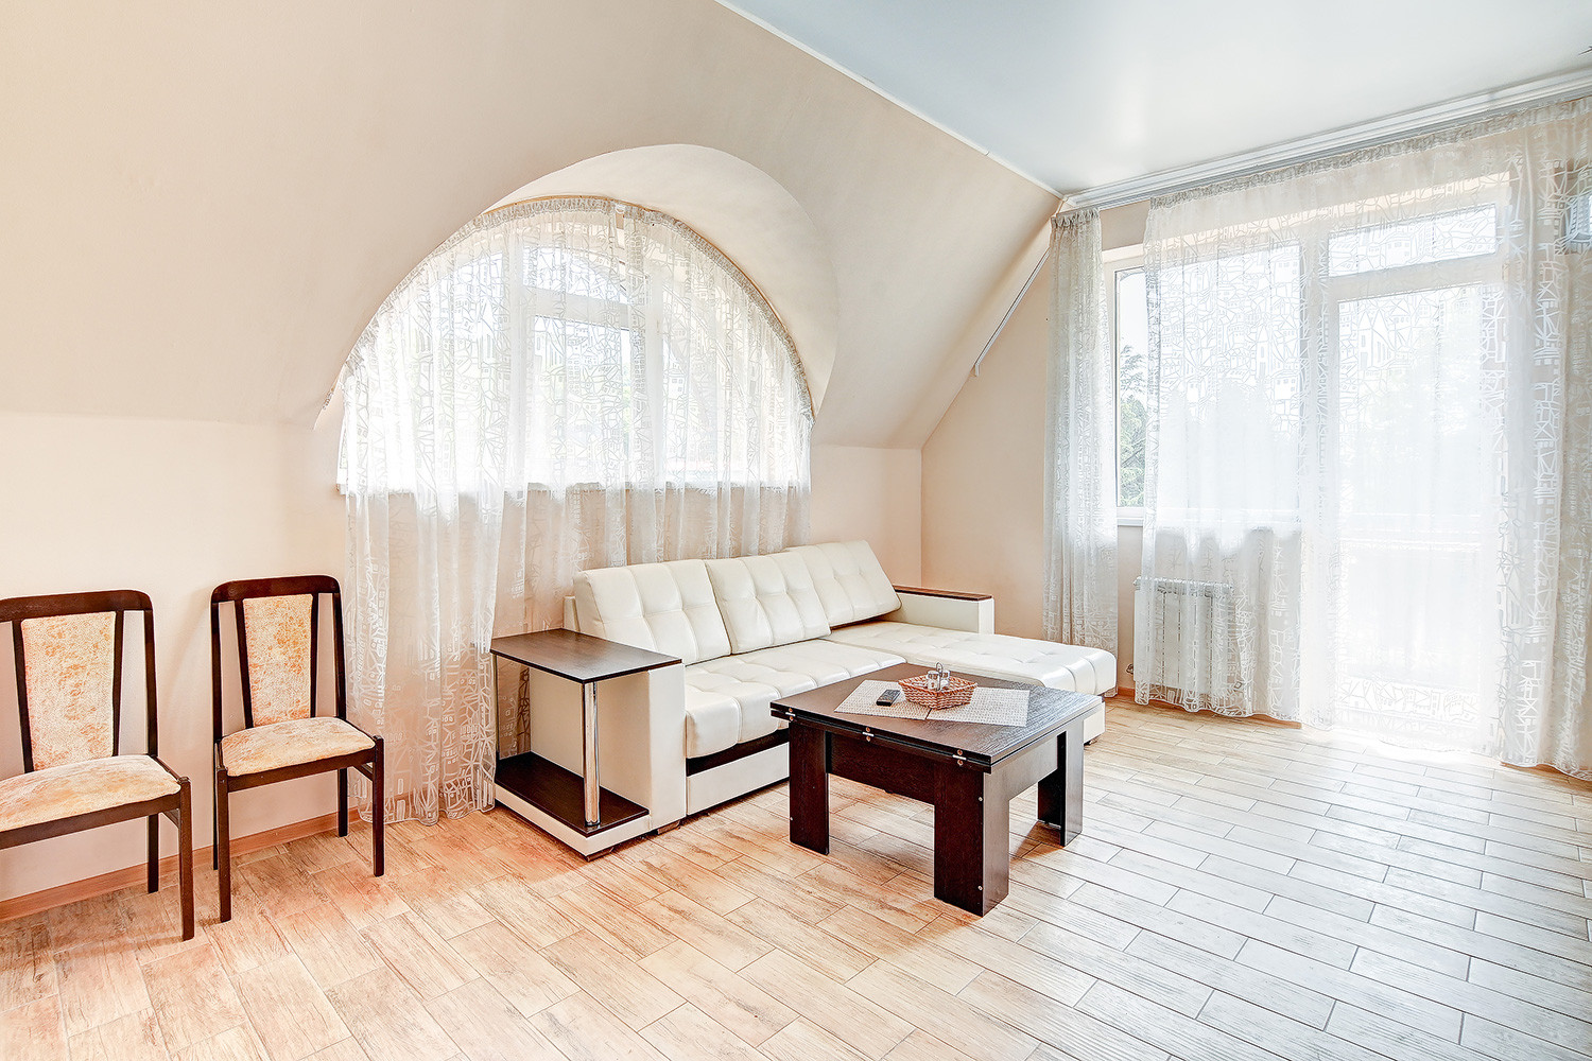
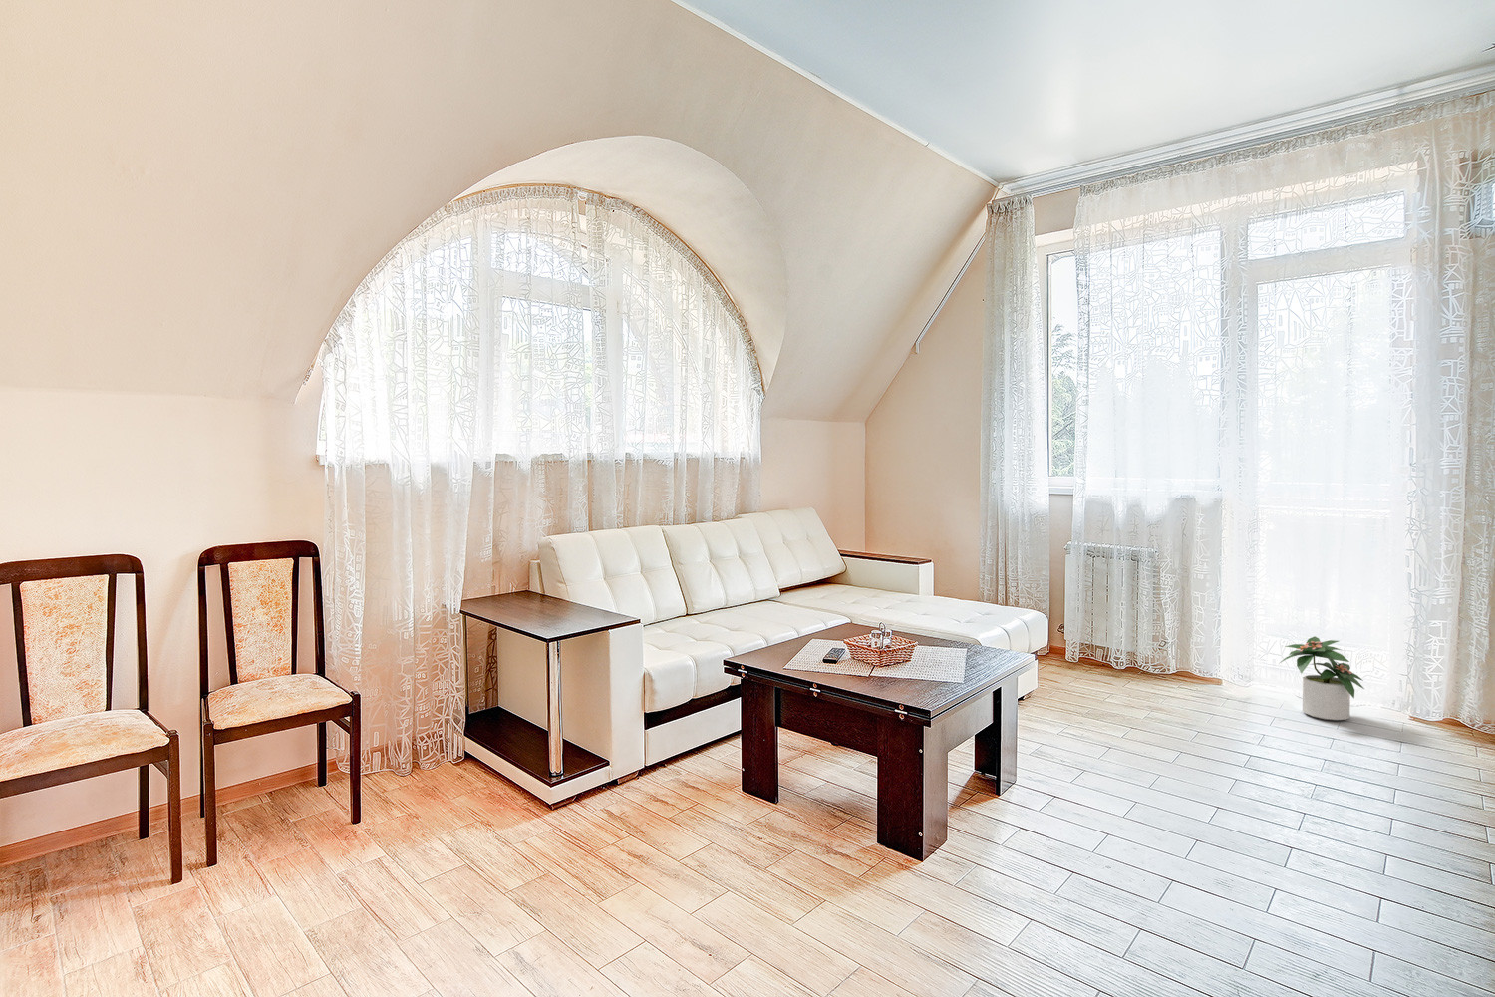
+ potted plant [1279,636,1366,722]
